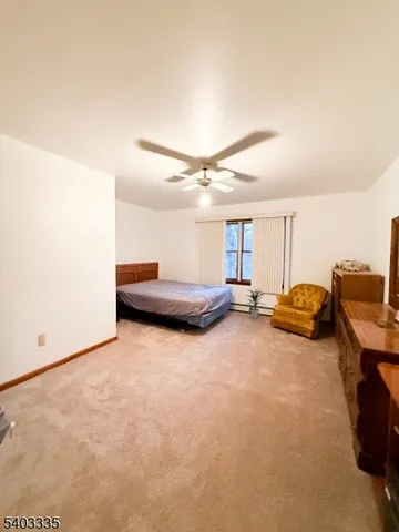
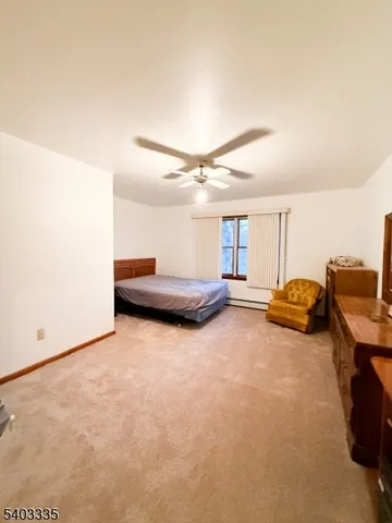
- indoor plant [244,287,267,319]
